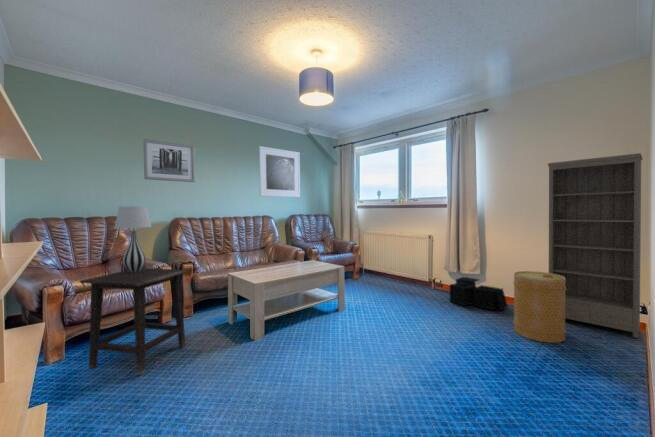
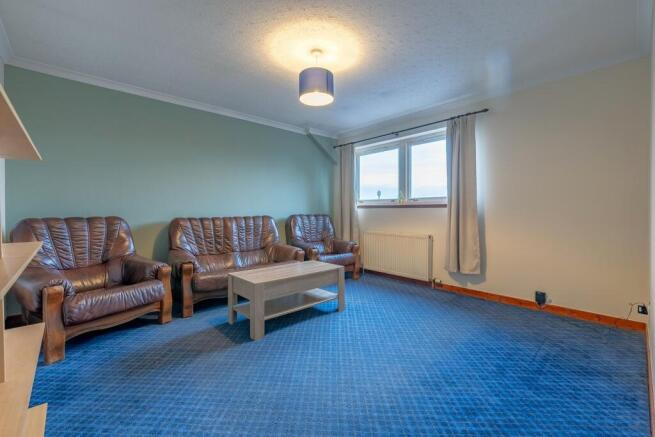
- side table [78,267,190,376]
- table lamp [114,205,152,272]
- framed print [258,145,301,198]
- wall art [143,138,196,183]
- storage bin [449,276,509,312]
- basket [512,270,567,344]
- bookshelf [547,152,643,339]
